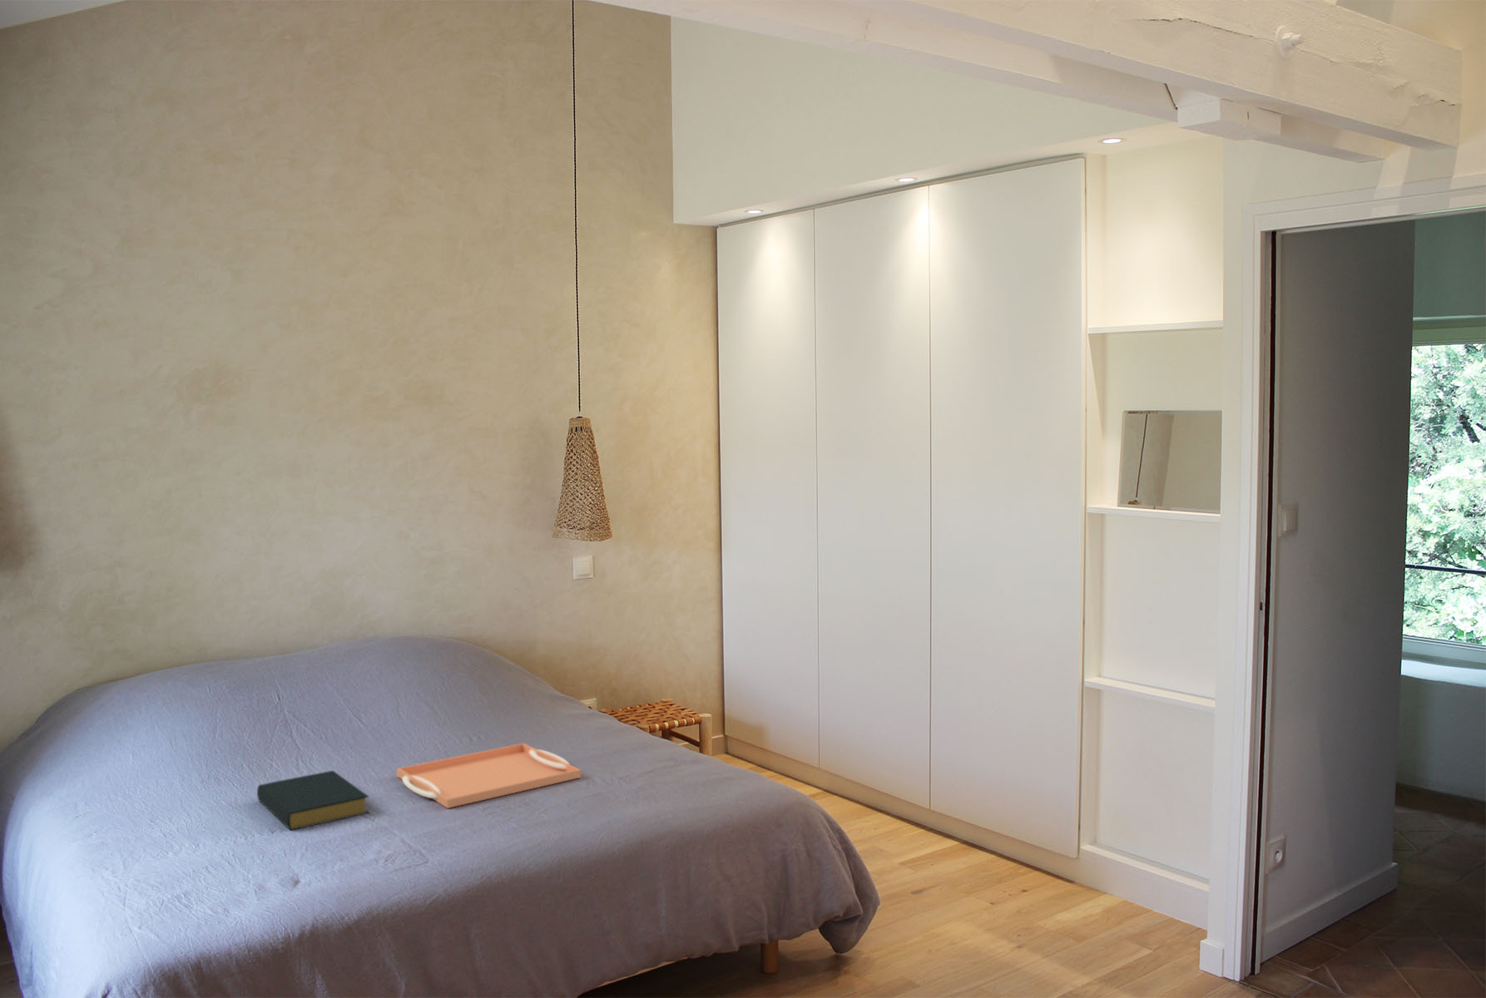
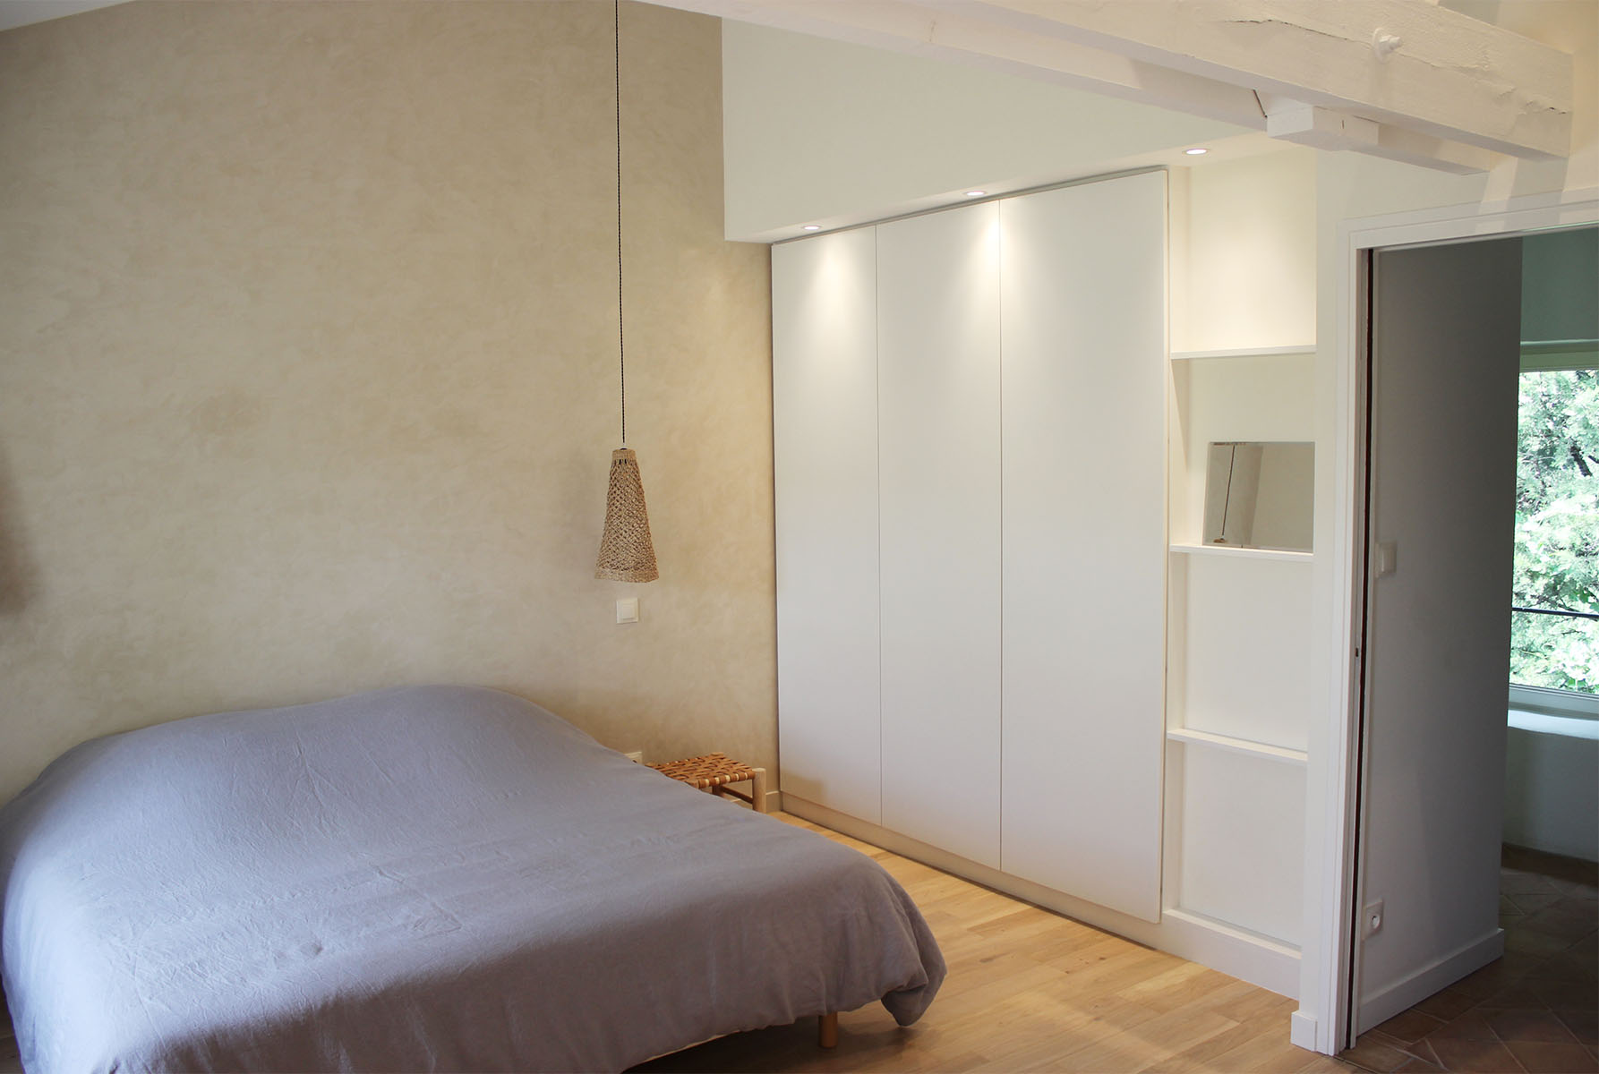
- serving tray [397,743,581,810]
- hardback book [256,770,370,831]
